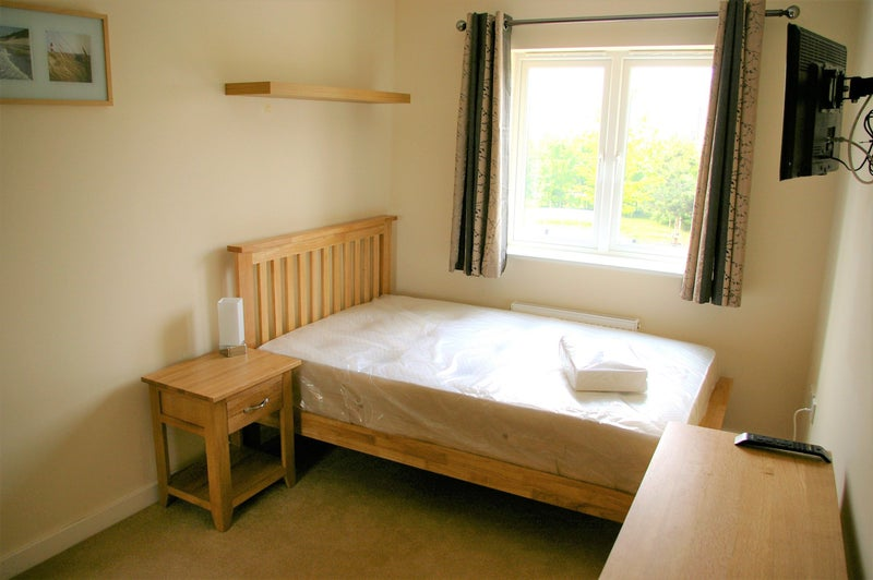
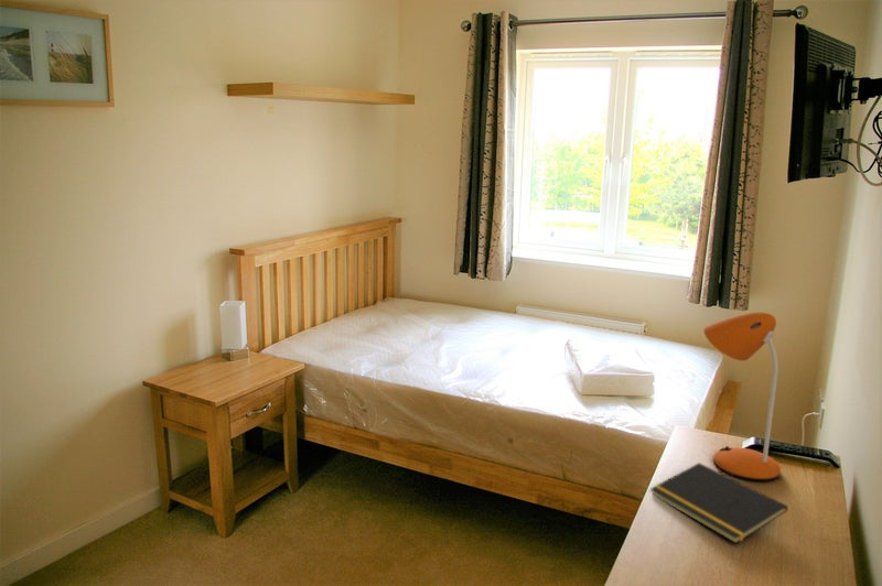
+ desk lamp [703,312,782,481]
+ notepad [649,462,789,544]
